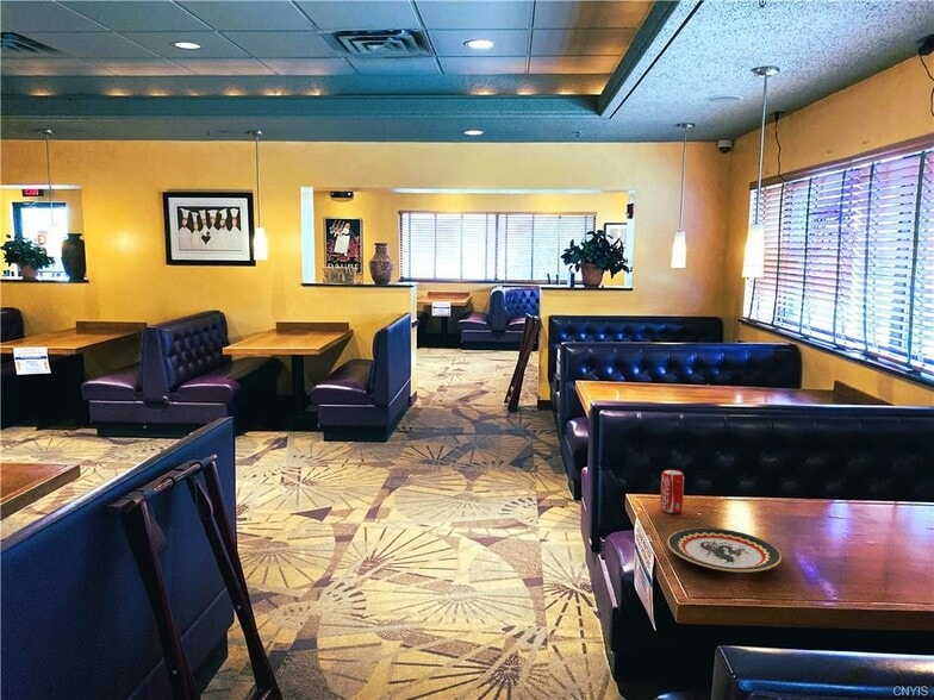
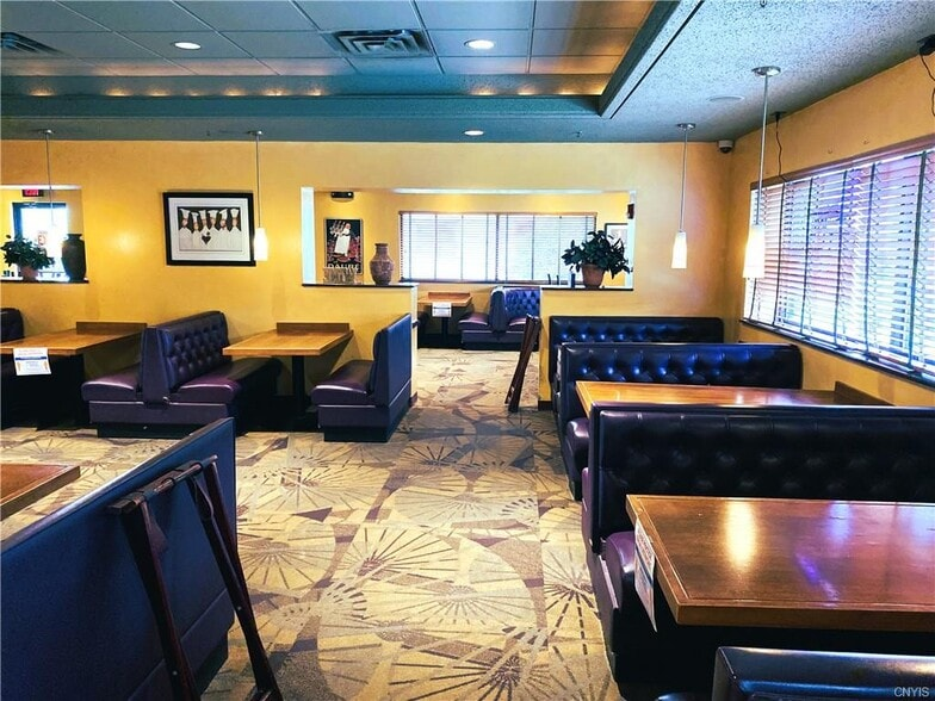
- beverage can [659,468,685,514]
- plate [666,526,783,574]
